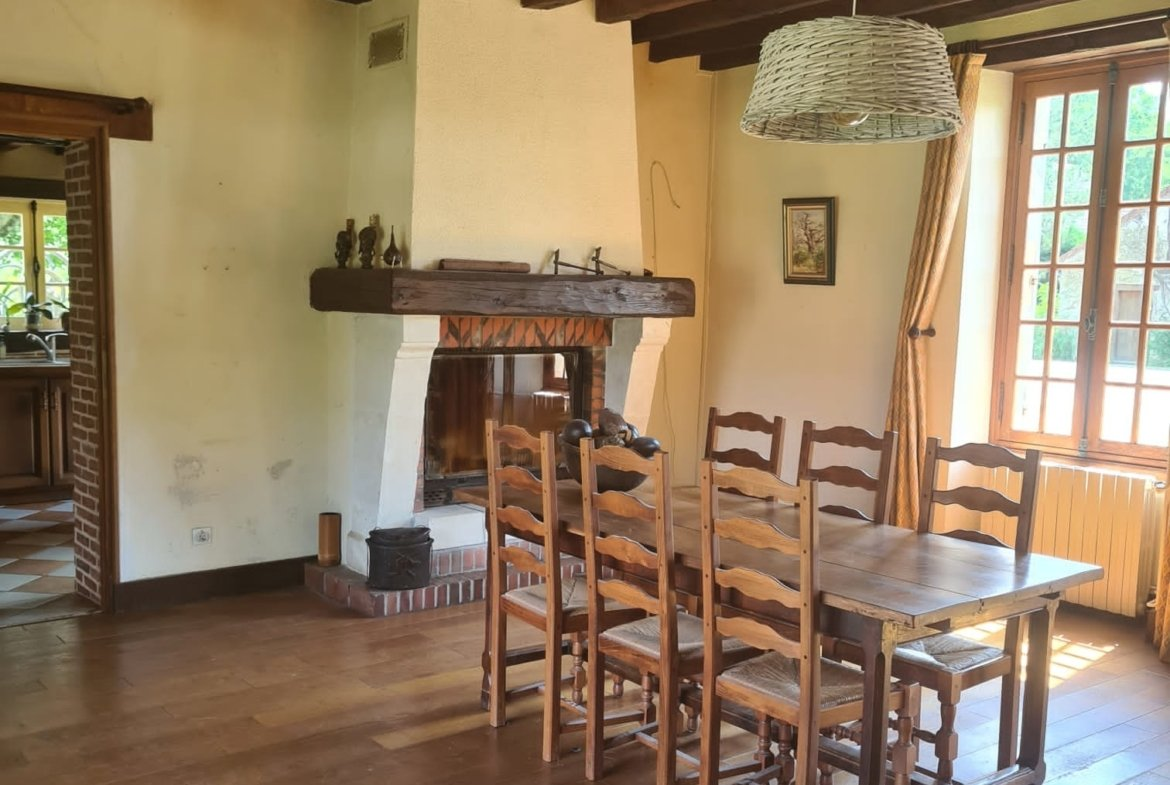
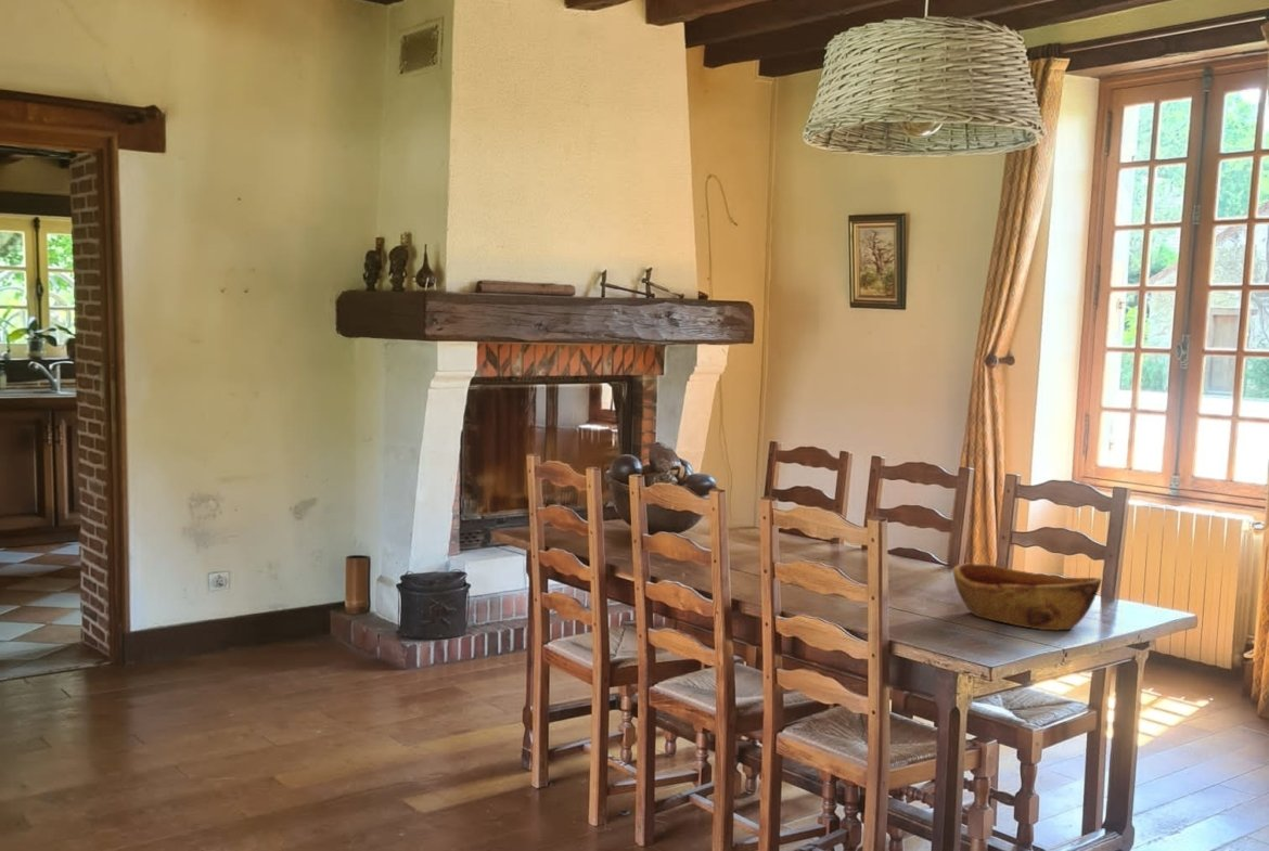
+ wooden bowl [952,563,1103,631]
